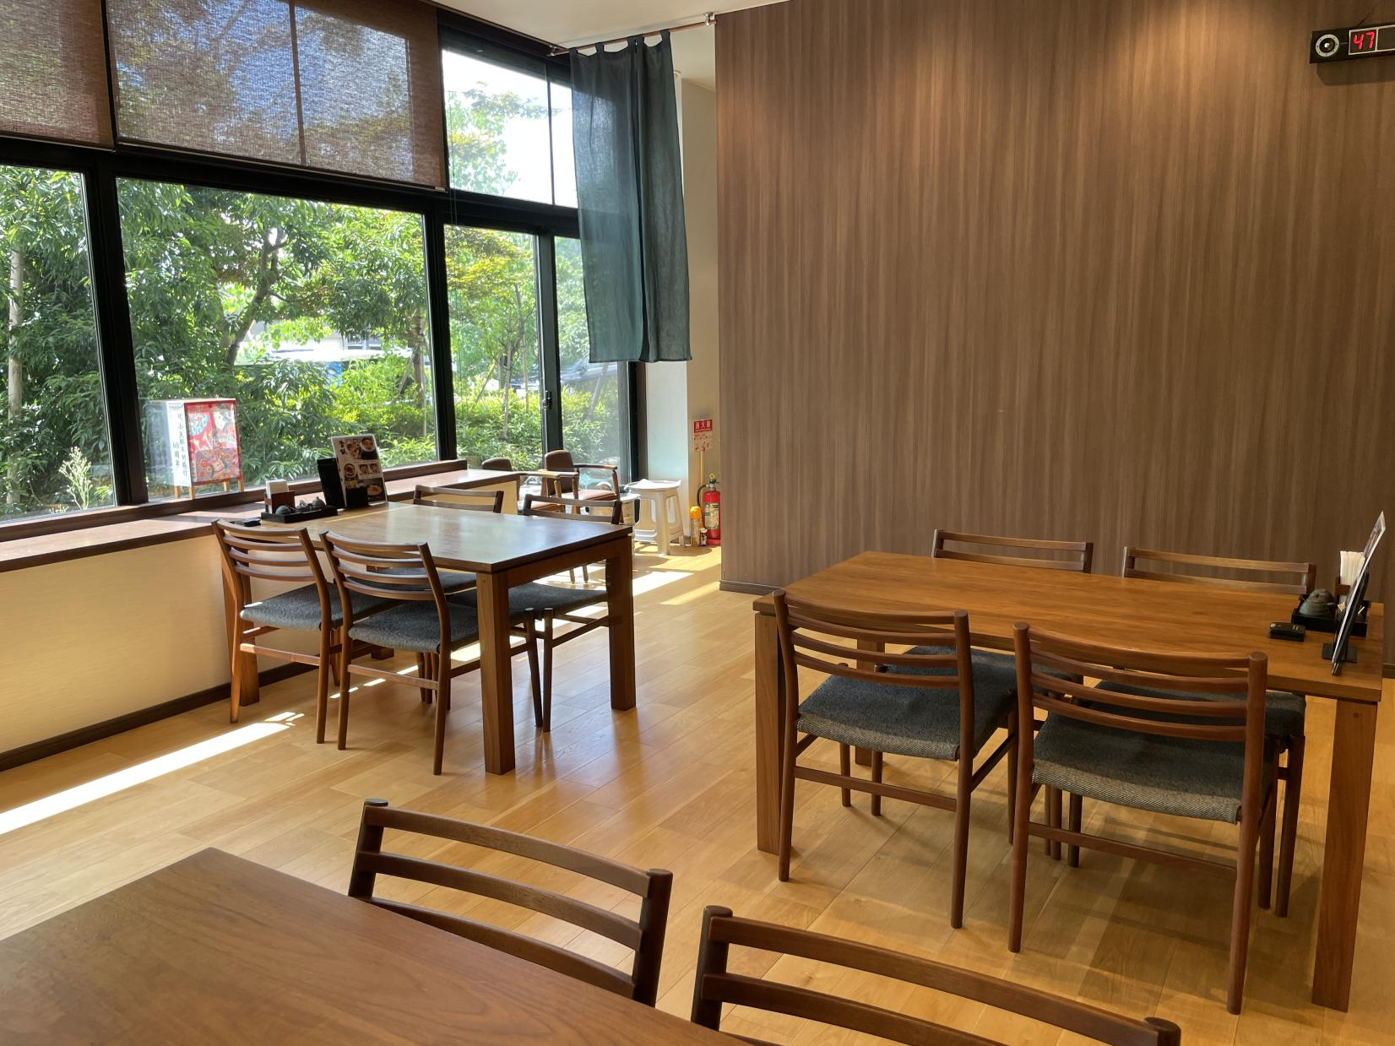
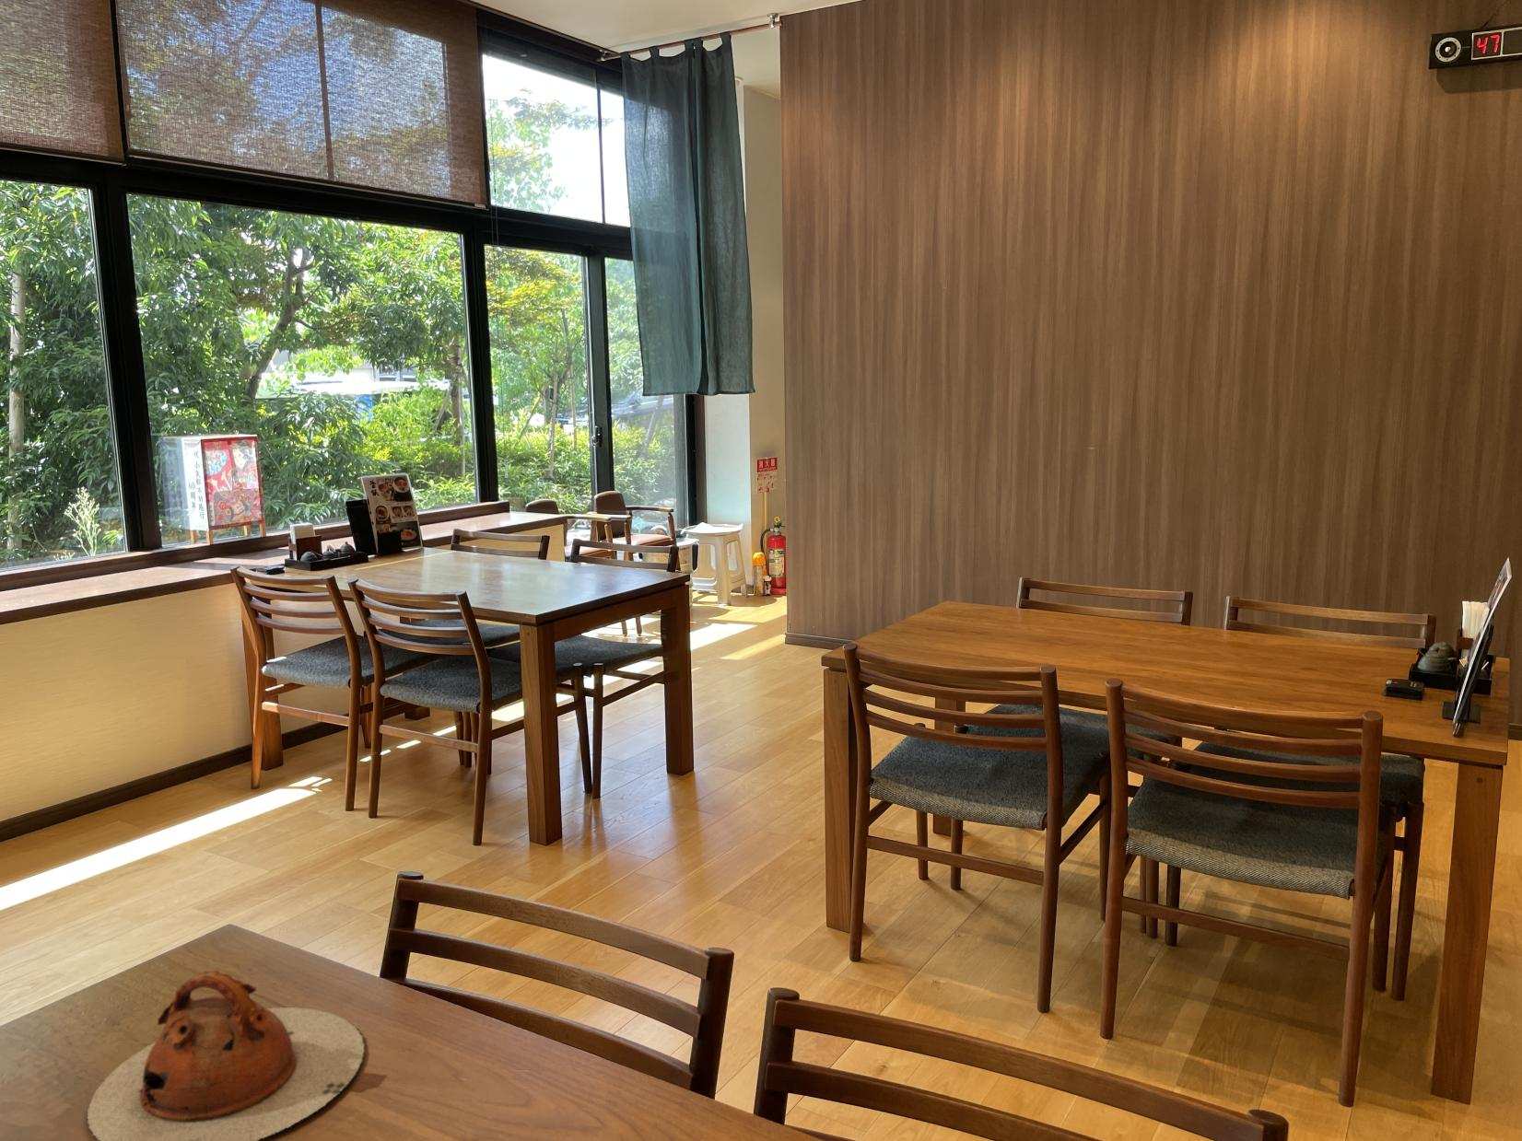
+ teapot [85,970,367,1141]
